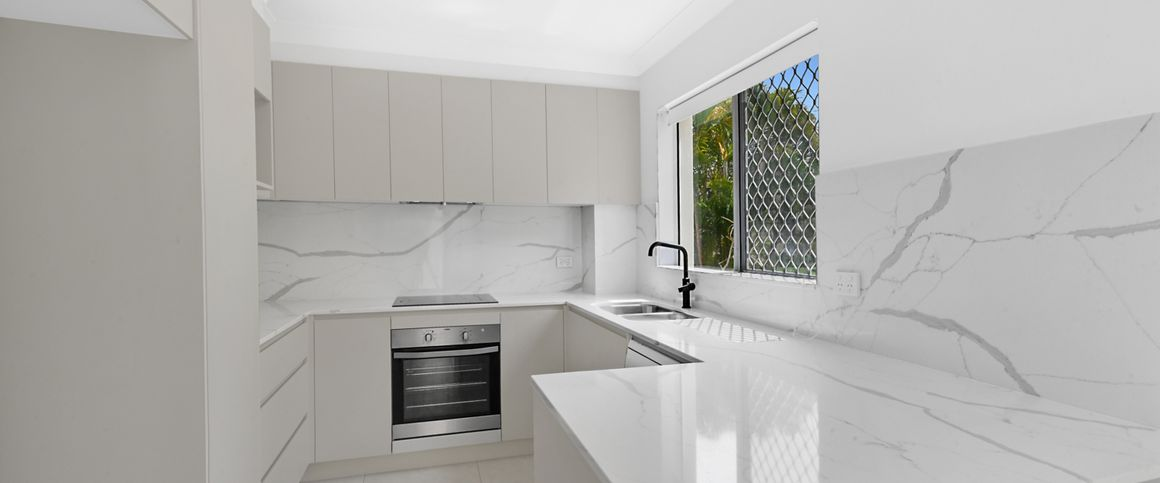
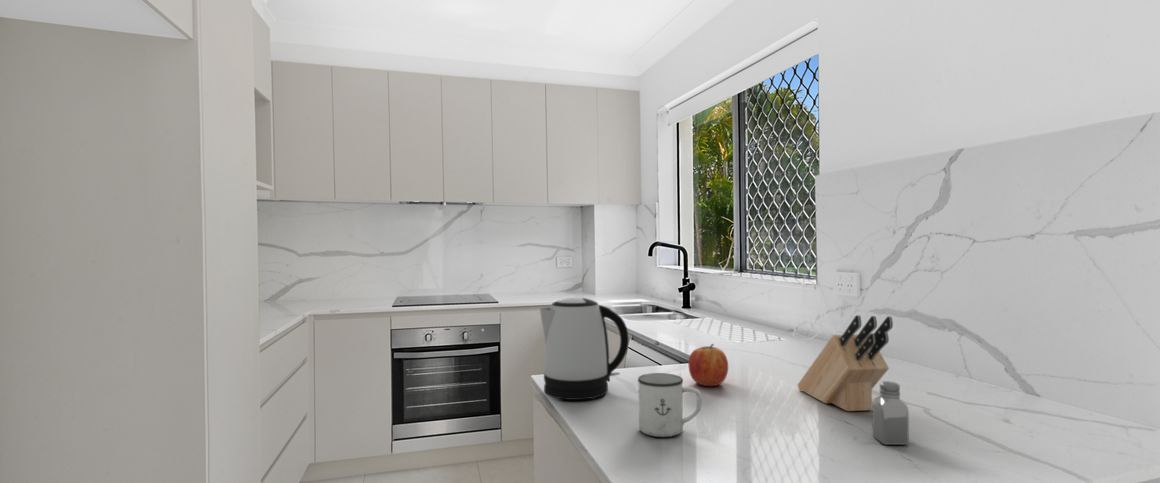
+ saltshaker [872,380,910,446]
+ kettle [539,297,630,401]
+ knife block [796,314,894,412]
+ mug [637,372,703,438]
+ apple [687,343,729,387]
